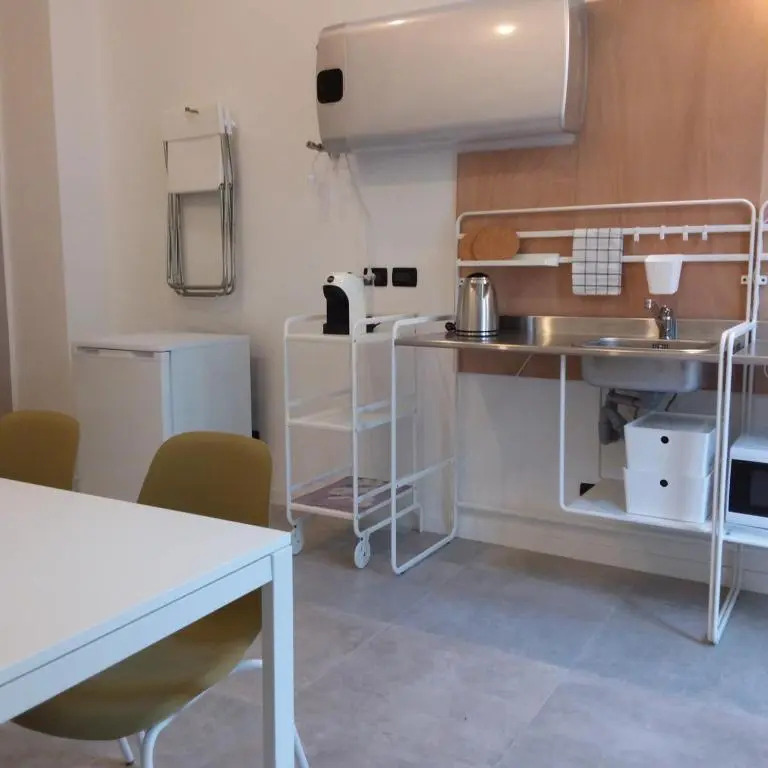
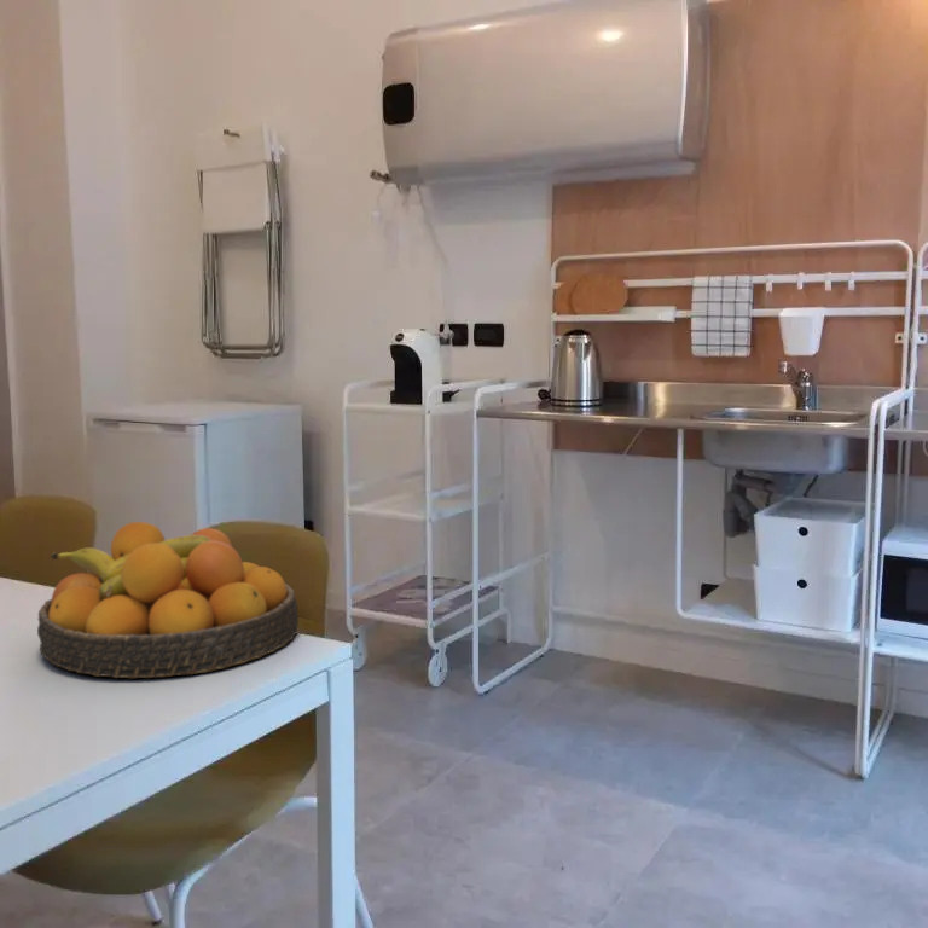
+ fruit bowl [36,521,300,679]
